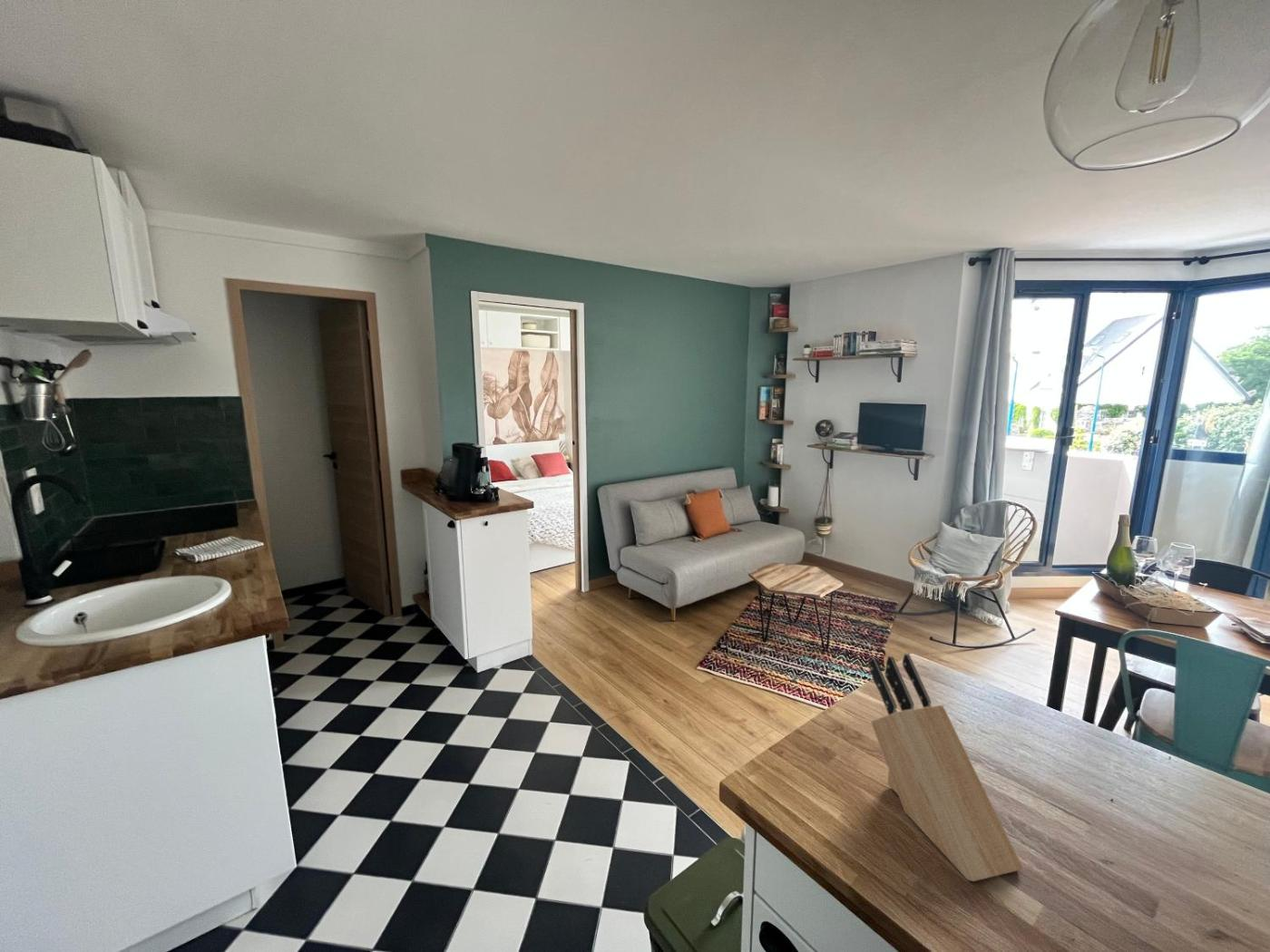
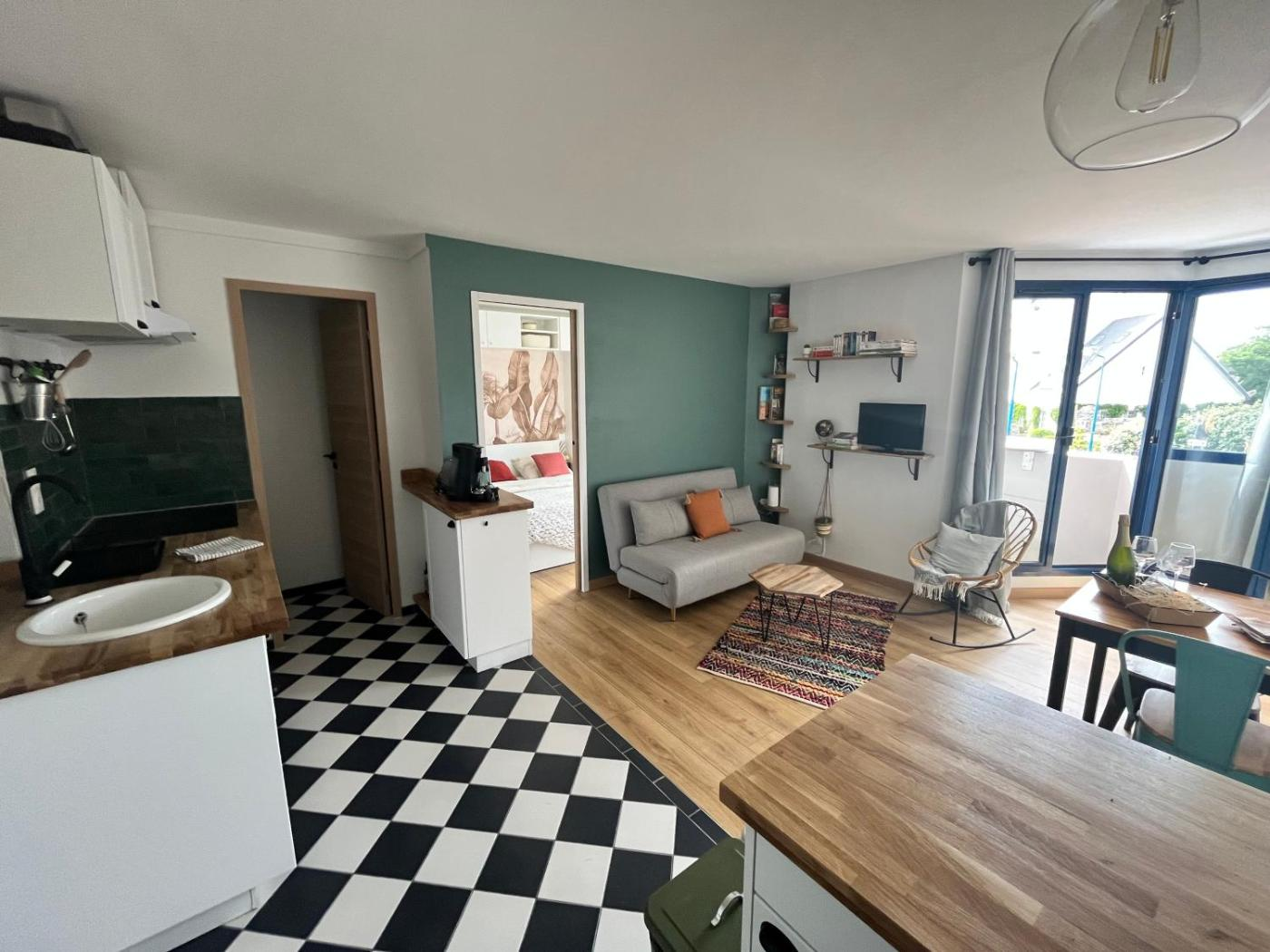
- knife block [868,653,1024,882]
